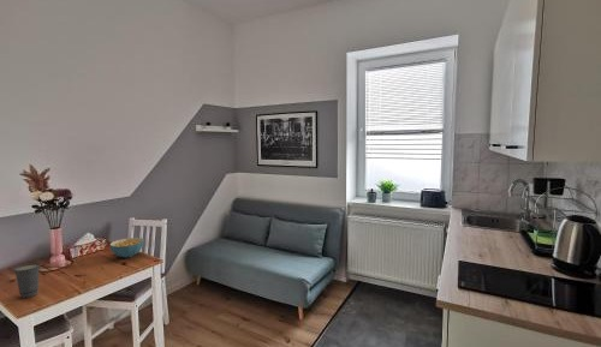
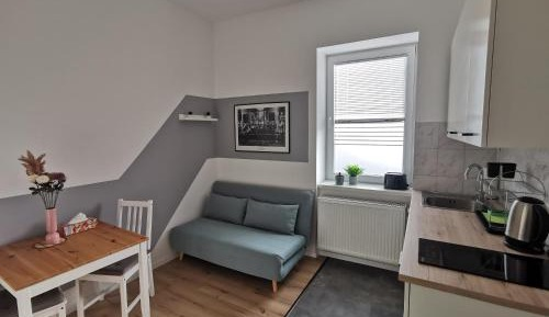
- cereal bowl [108,237,145,259]
- cup [11,262,42,299]
